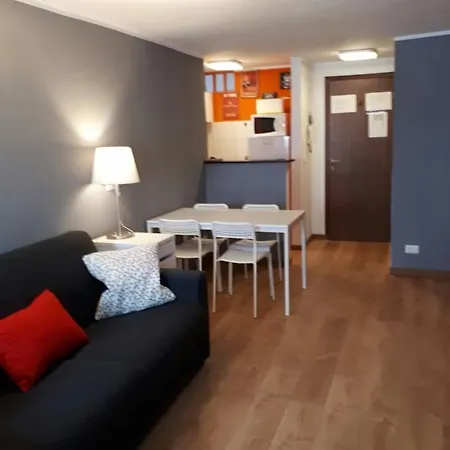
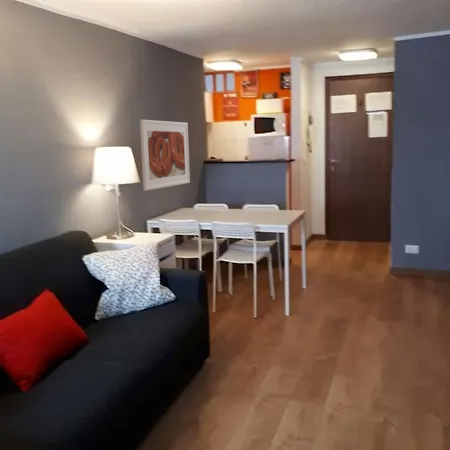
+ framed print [139,119,191,192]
